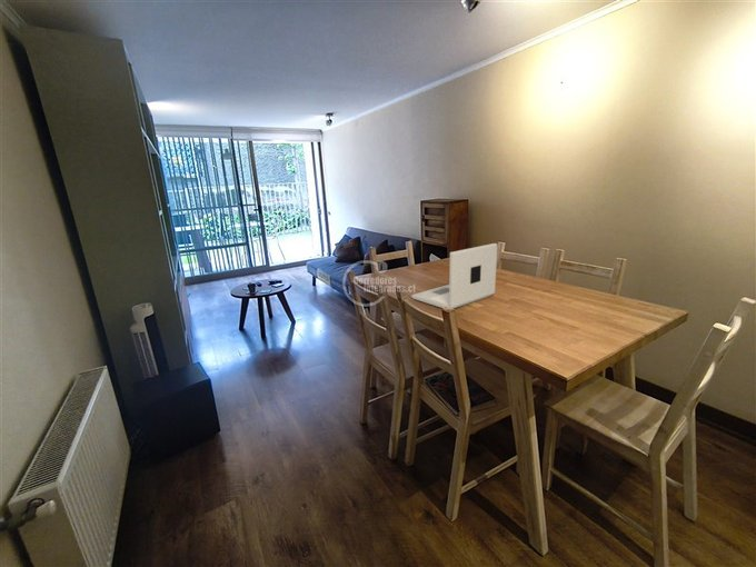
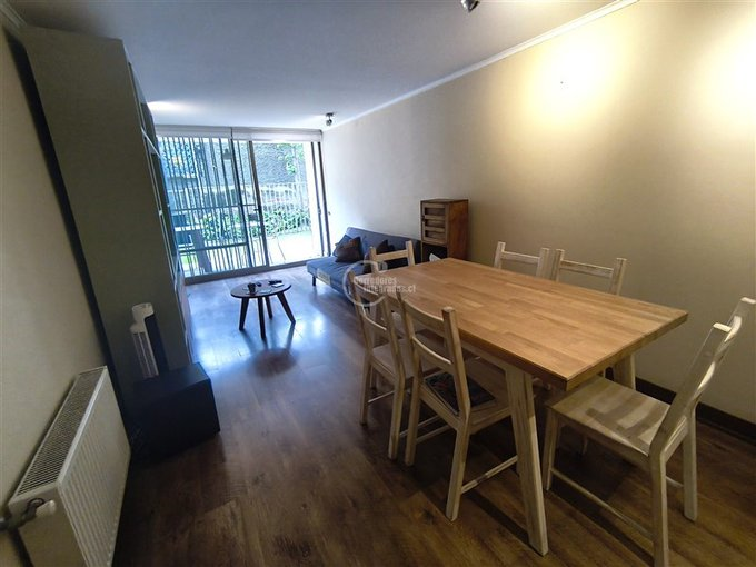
- laptop [410,242,498,309]
